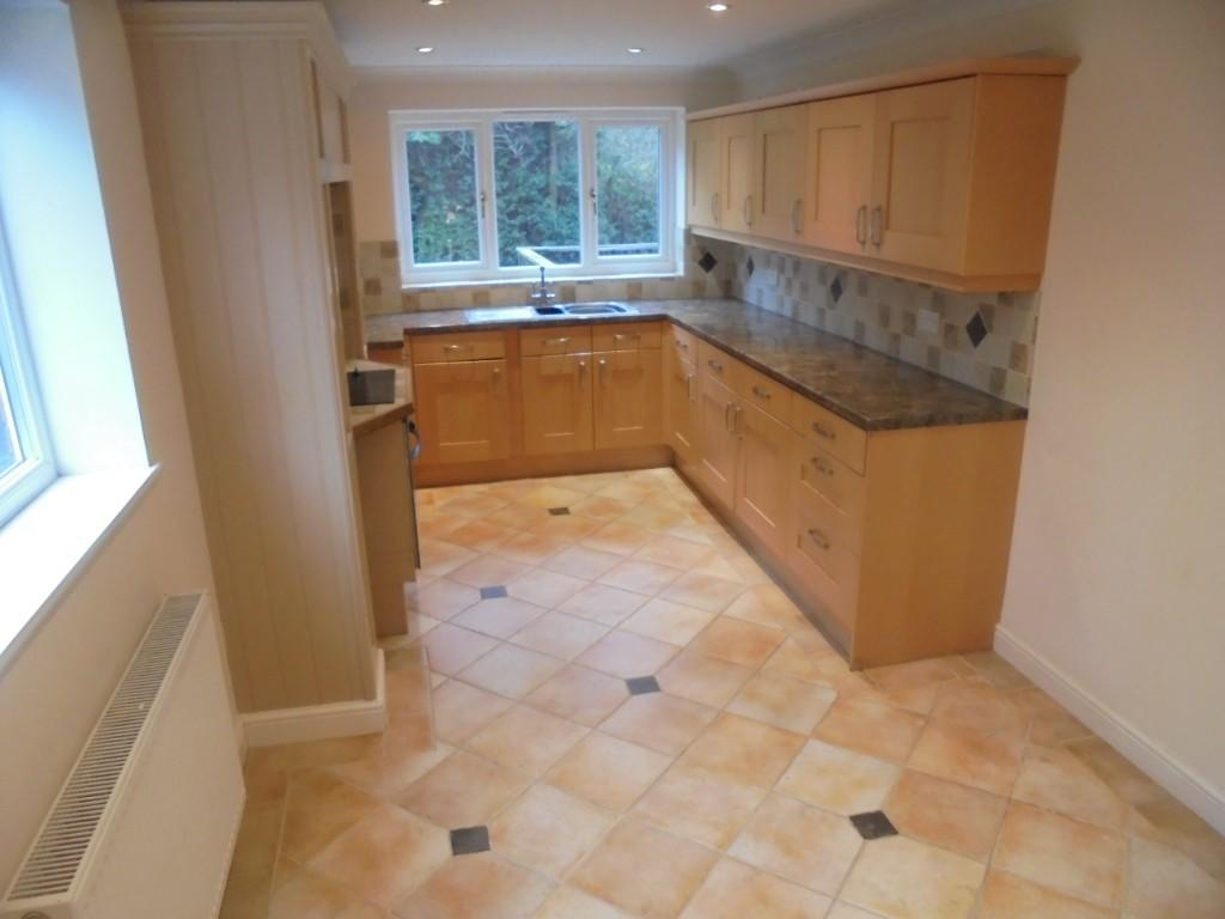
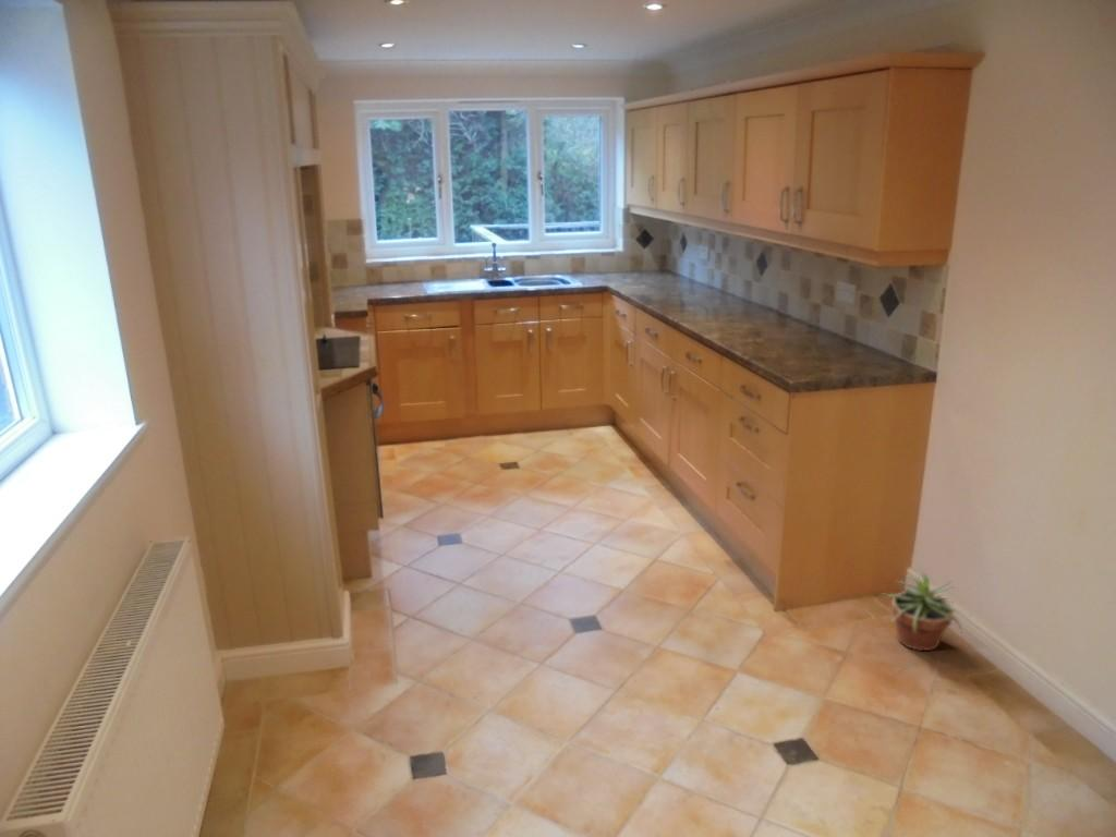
+ potted plant [880,570,974,652]
